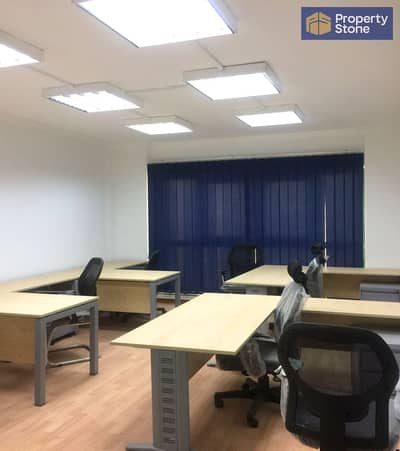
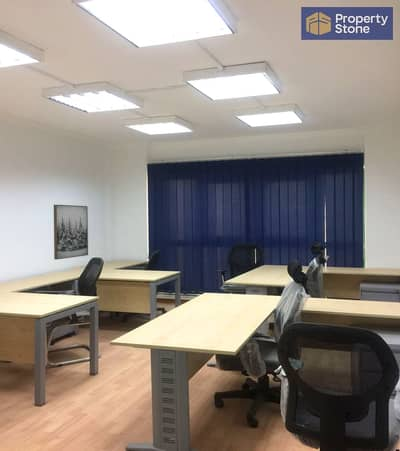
+ wall art [53,204,89,261]
